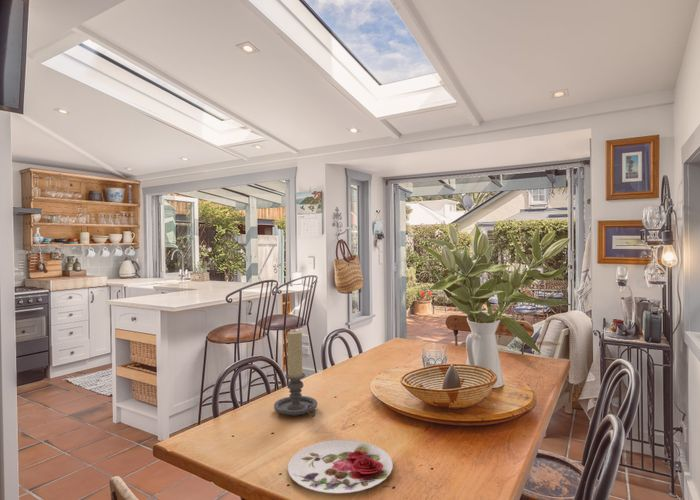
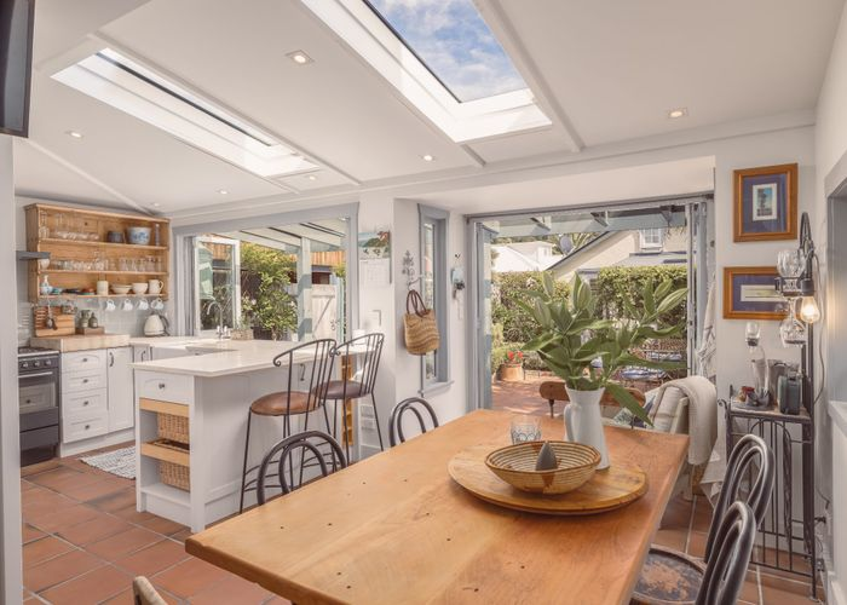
- candle holder [273,329,318,418]
- plate [287,439,394,494]
